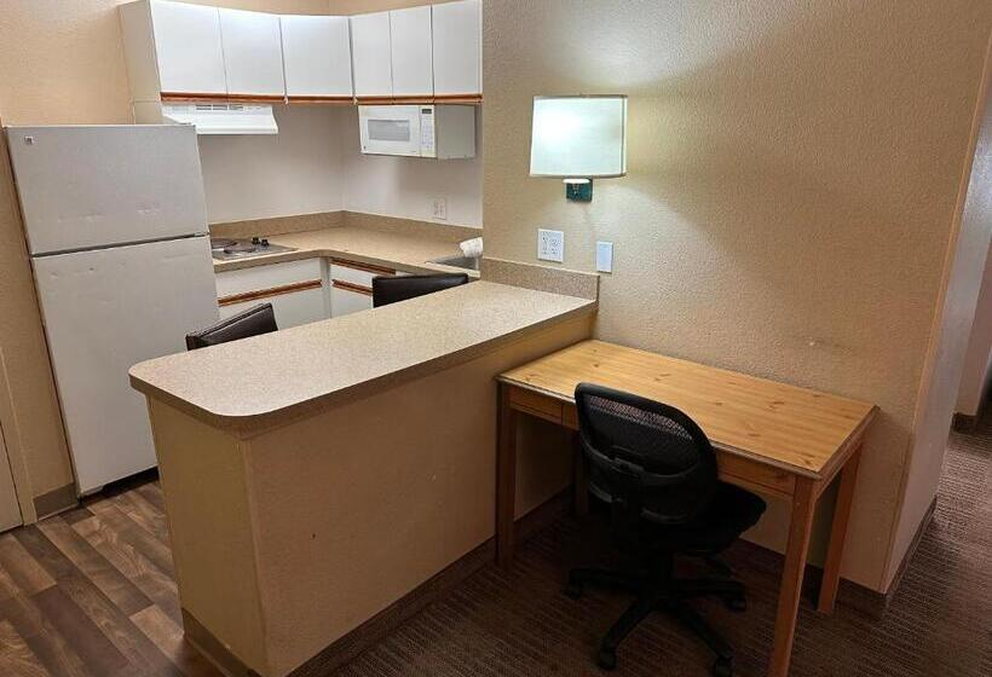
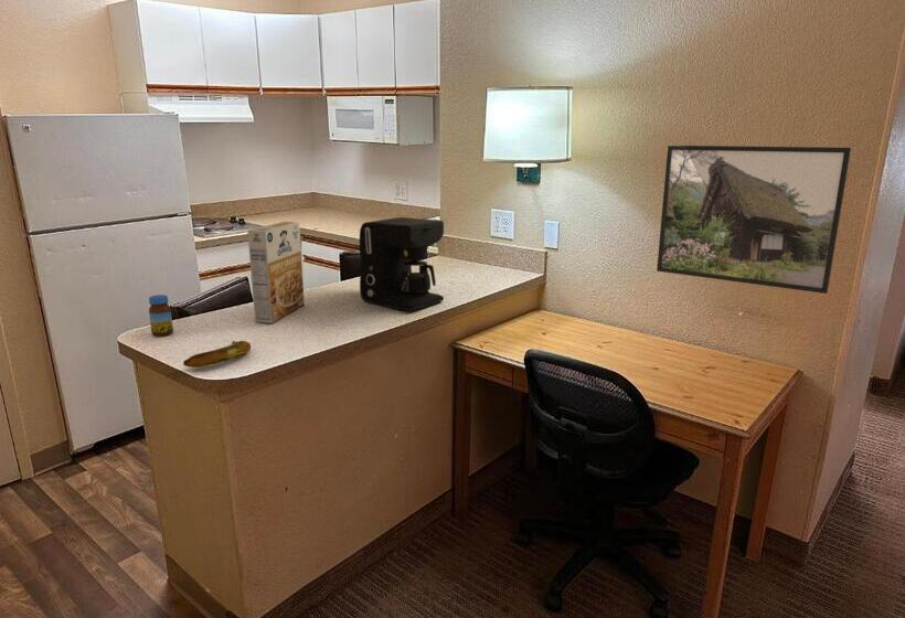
+ coffee maker [359,216,445,312]
+ jar [148,294,174,338]
+ cereal box [246,221,306,324]
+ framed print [656,145,852,295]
+ banana [182,340,252,369]
